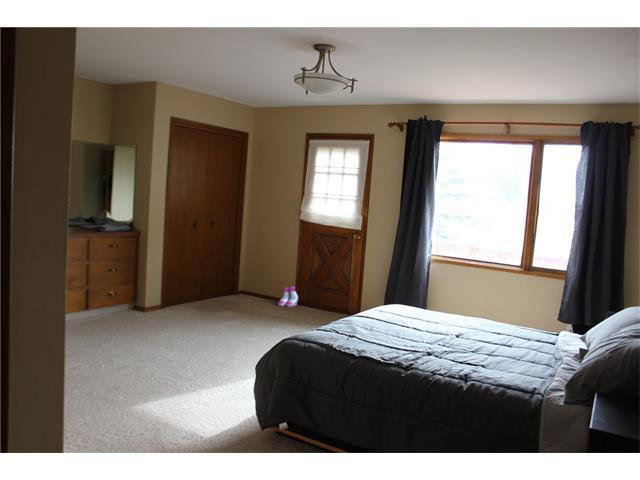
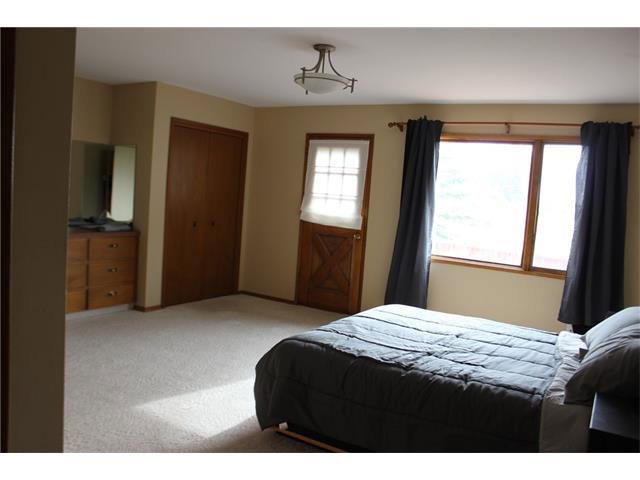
- boots [277,285,299,307]
